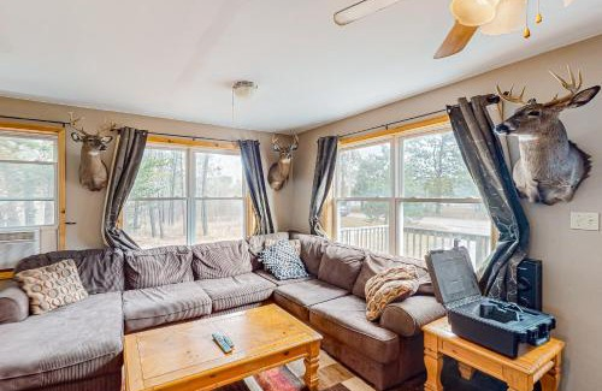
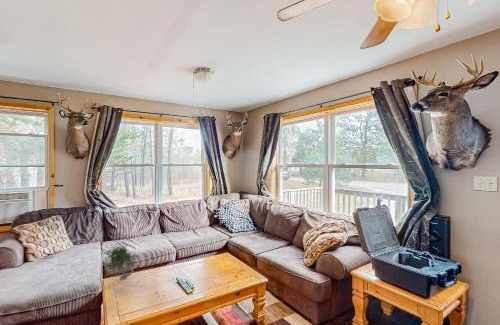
+ plant [103,240,139,291]
